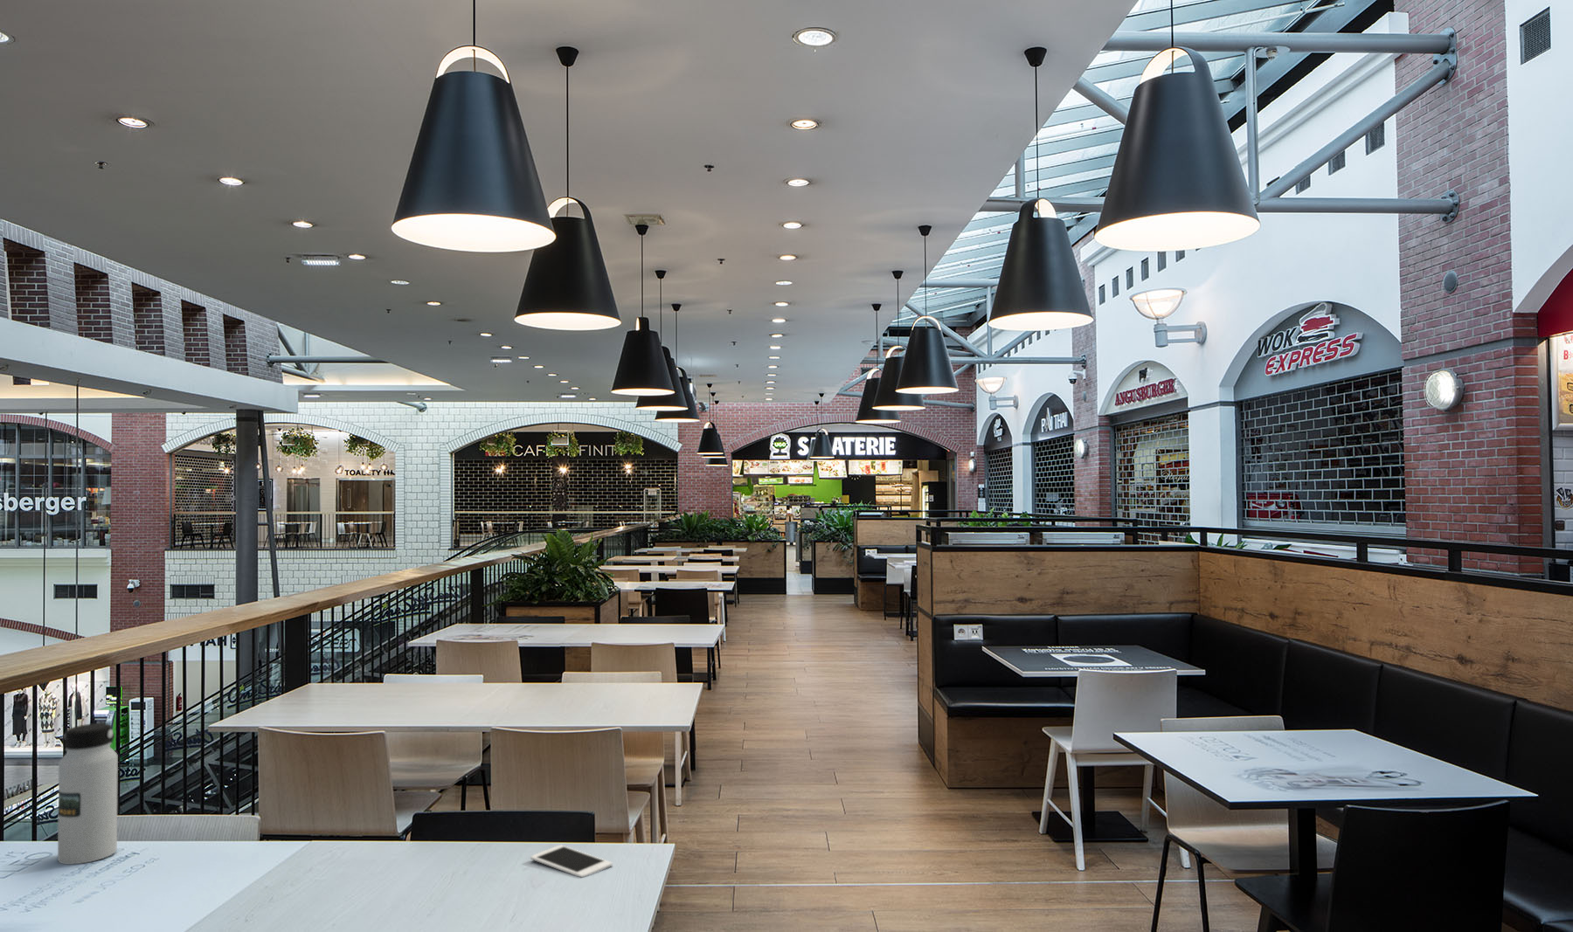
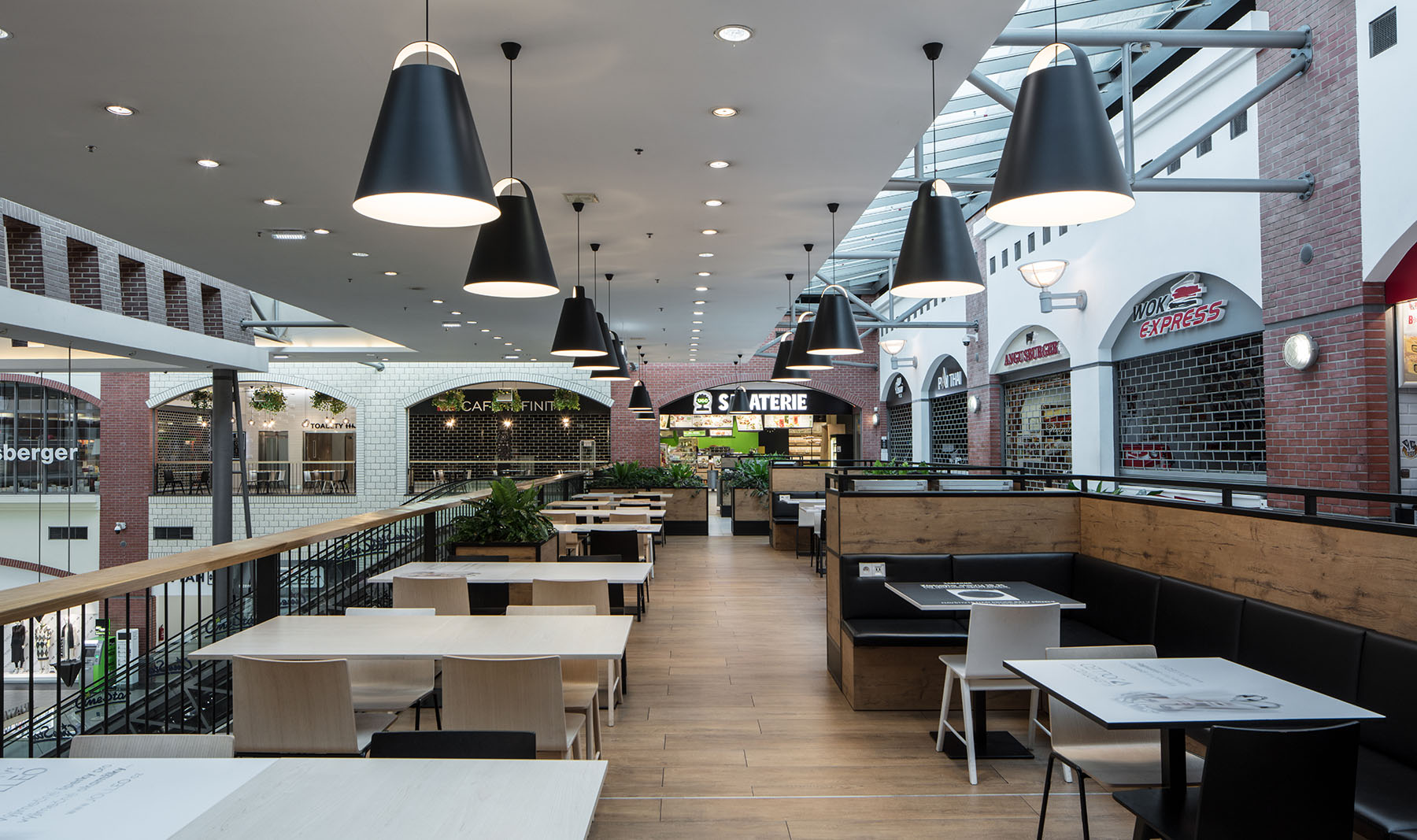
- cell phone [530,843,614,879]
- water bottle [57,722,119,865]
